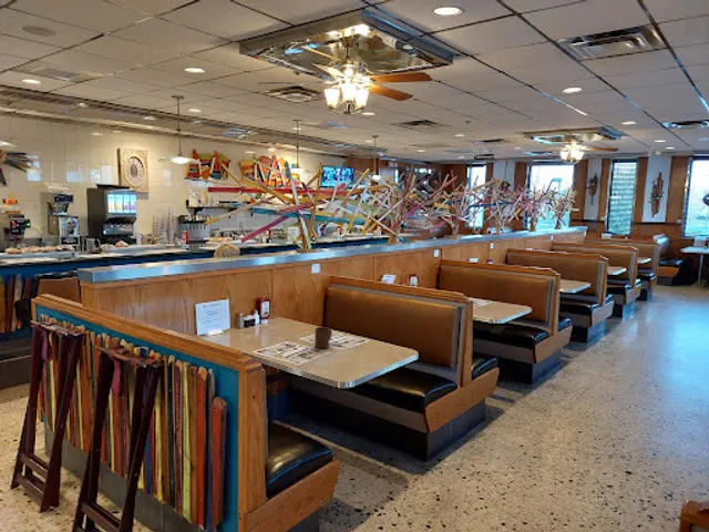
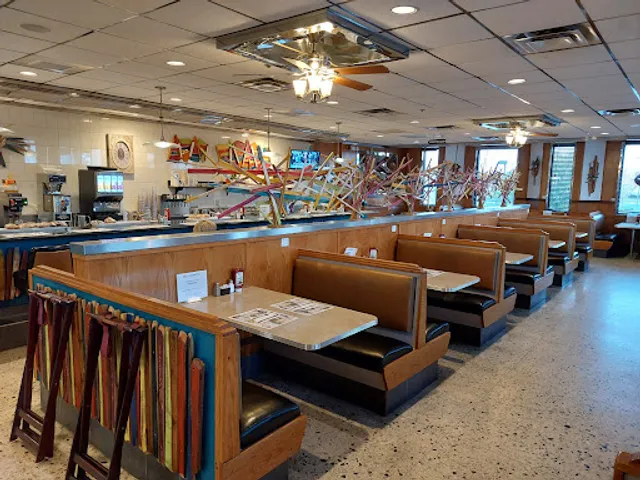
- cup [314,326,333,349]
